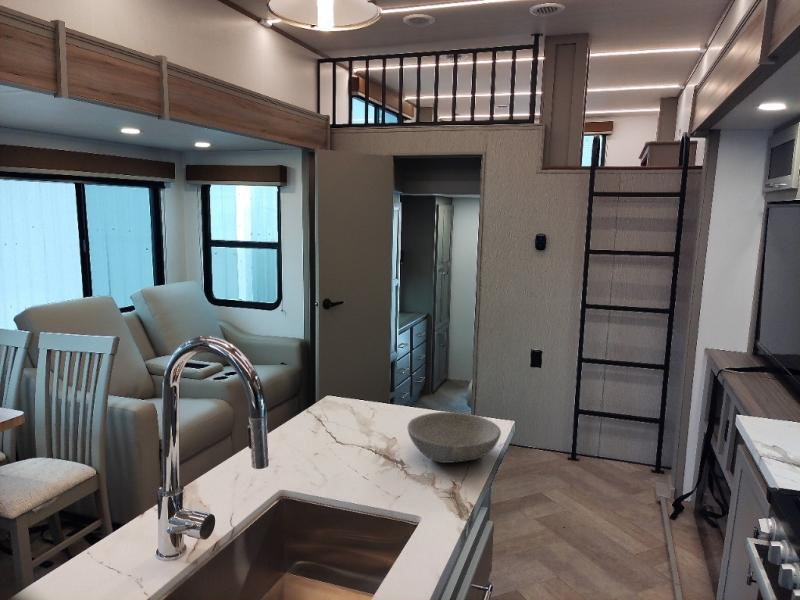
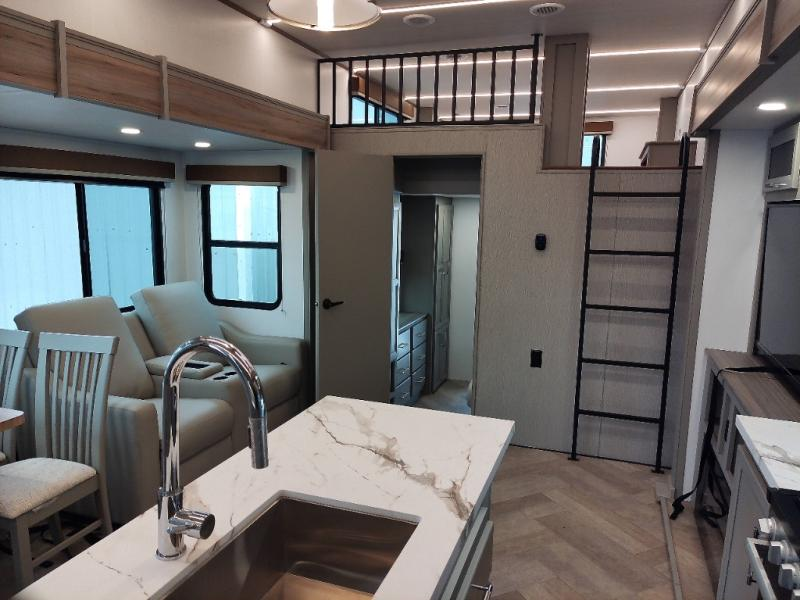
- bowl [406,411,502,464]
